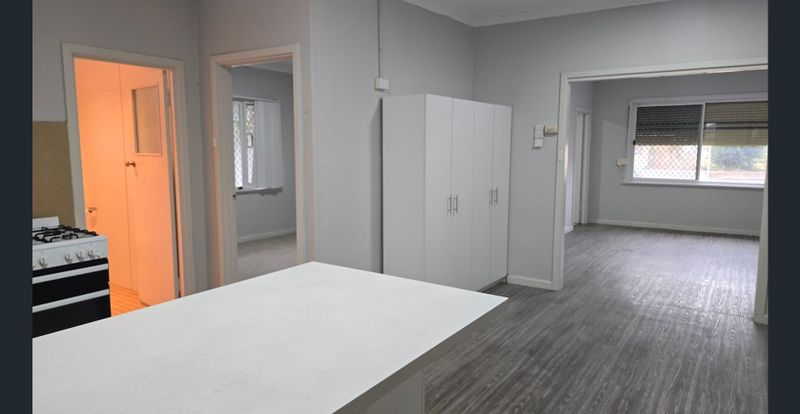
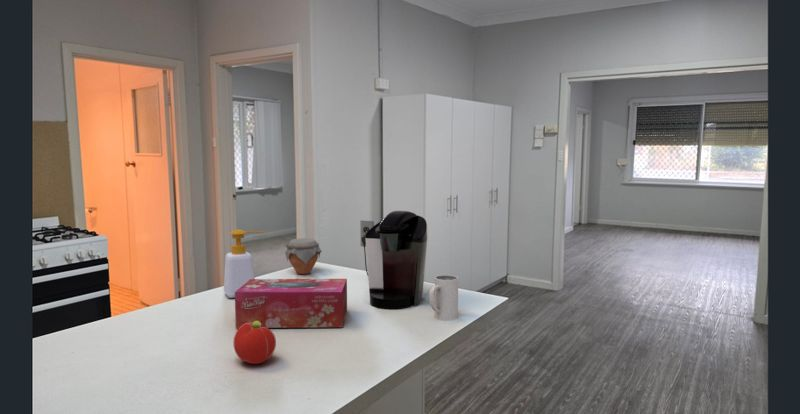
+ coffee maker [359,210,428,310]
+ mug [428,274,459,322]
+ fruit [233,321,277,365]
+ soap bottle [223,229,266,299]
+ tissue box [234,278,348,329]
+ jar [284,237,323,275]
